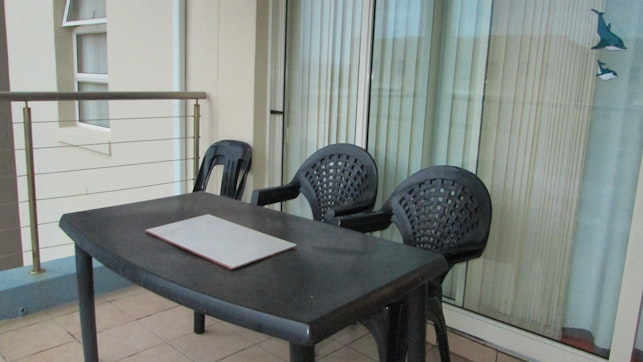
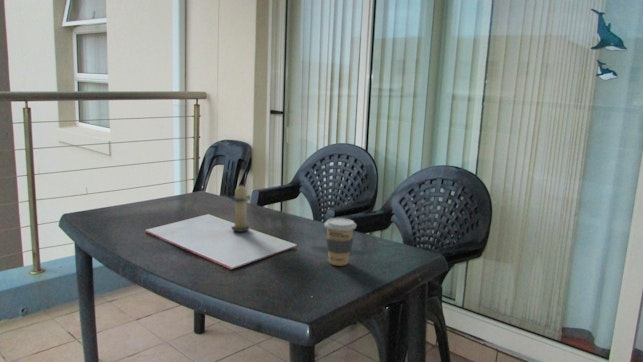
+ candle [230,185,252,233]
+ coffee cup [324,217,357,267]
